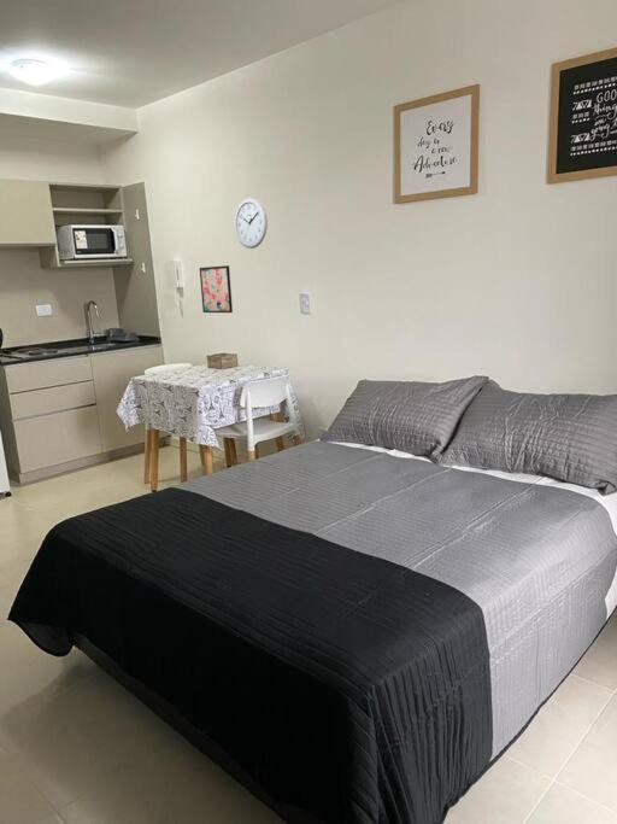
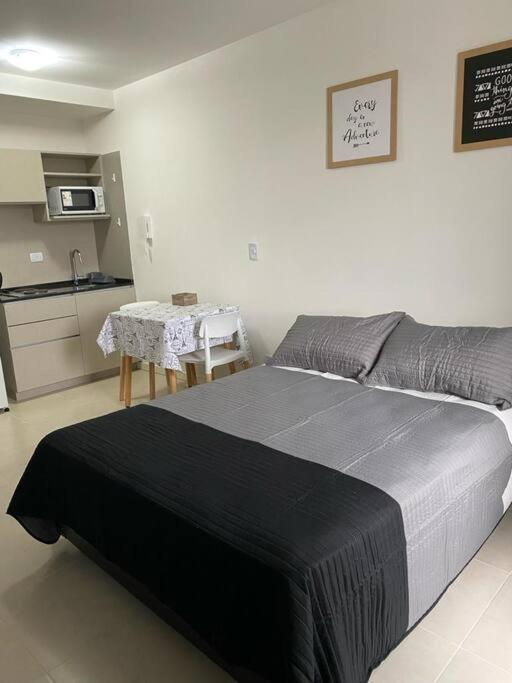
- wall art [199,264,234,314]
- wall clock [234,197,269,250]
